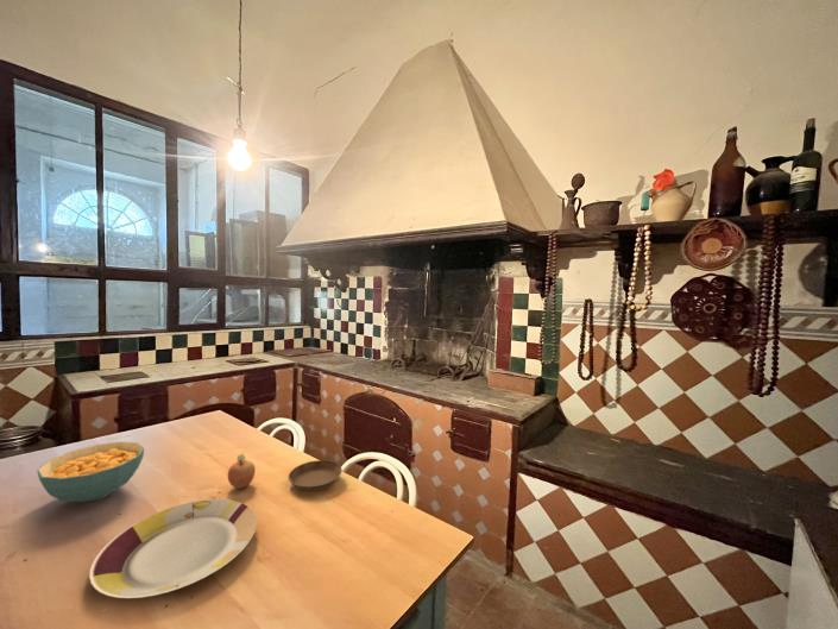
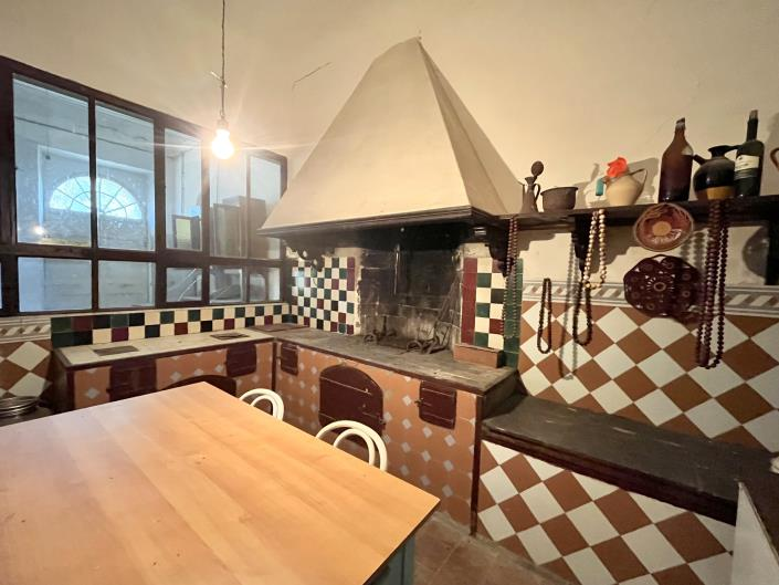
- plate [88,498,258,599]
- fruit [227,452,257,490]
- saucer [288,459,344,492]
- cereal bowl [36,441,145,503]
